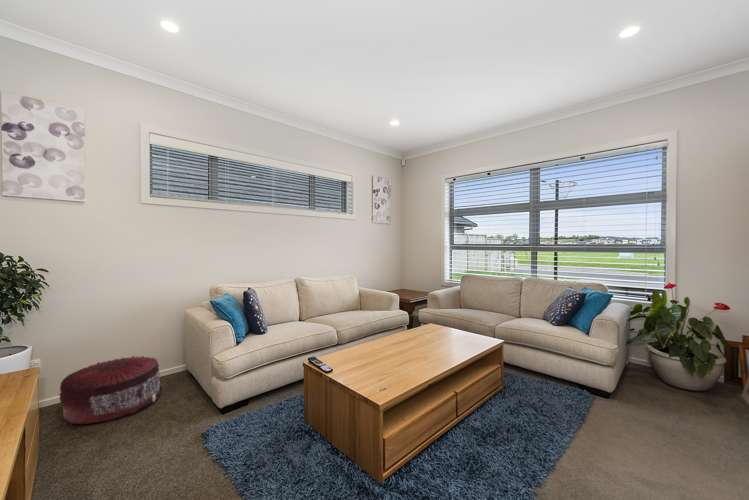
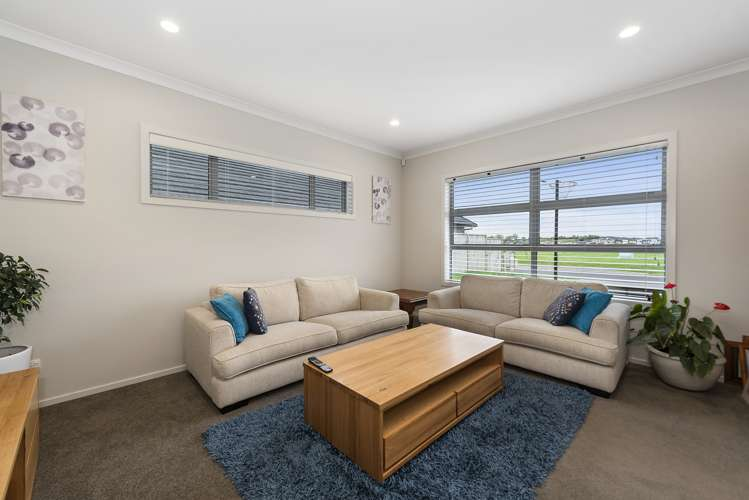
- pouf [58,355,163,425]
